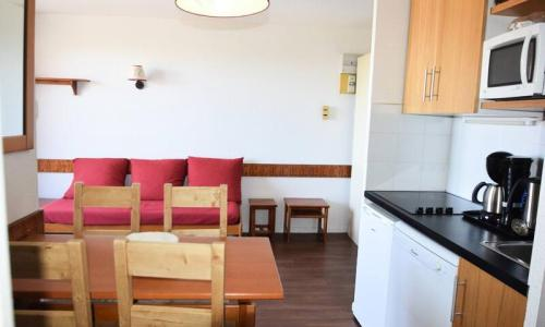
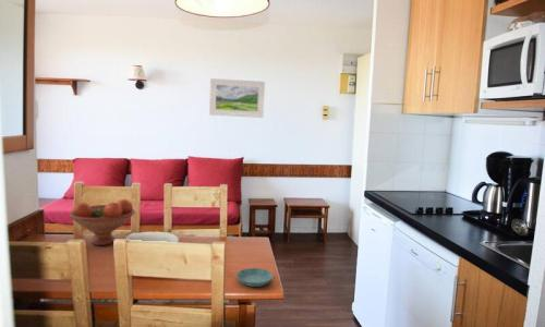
+ saucer [235,267,274,288]
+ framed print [208,77,266,119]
+ fruit bowl [68,198,136,246]
